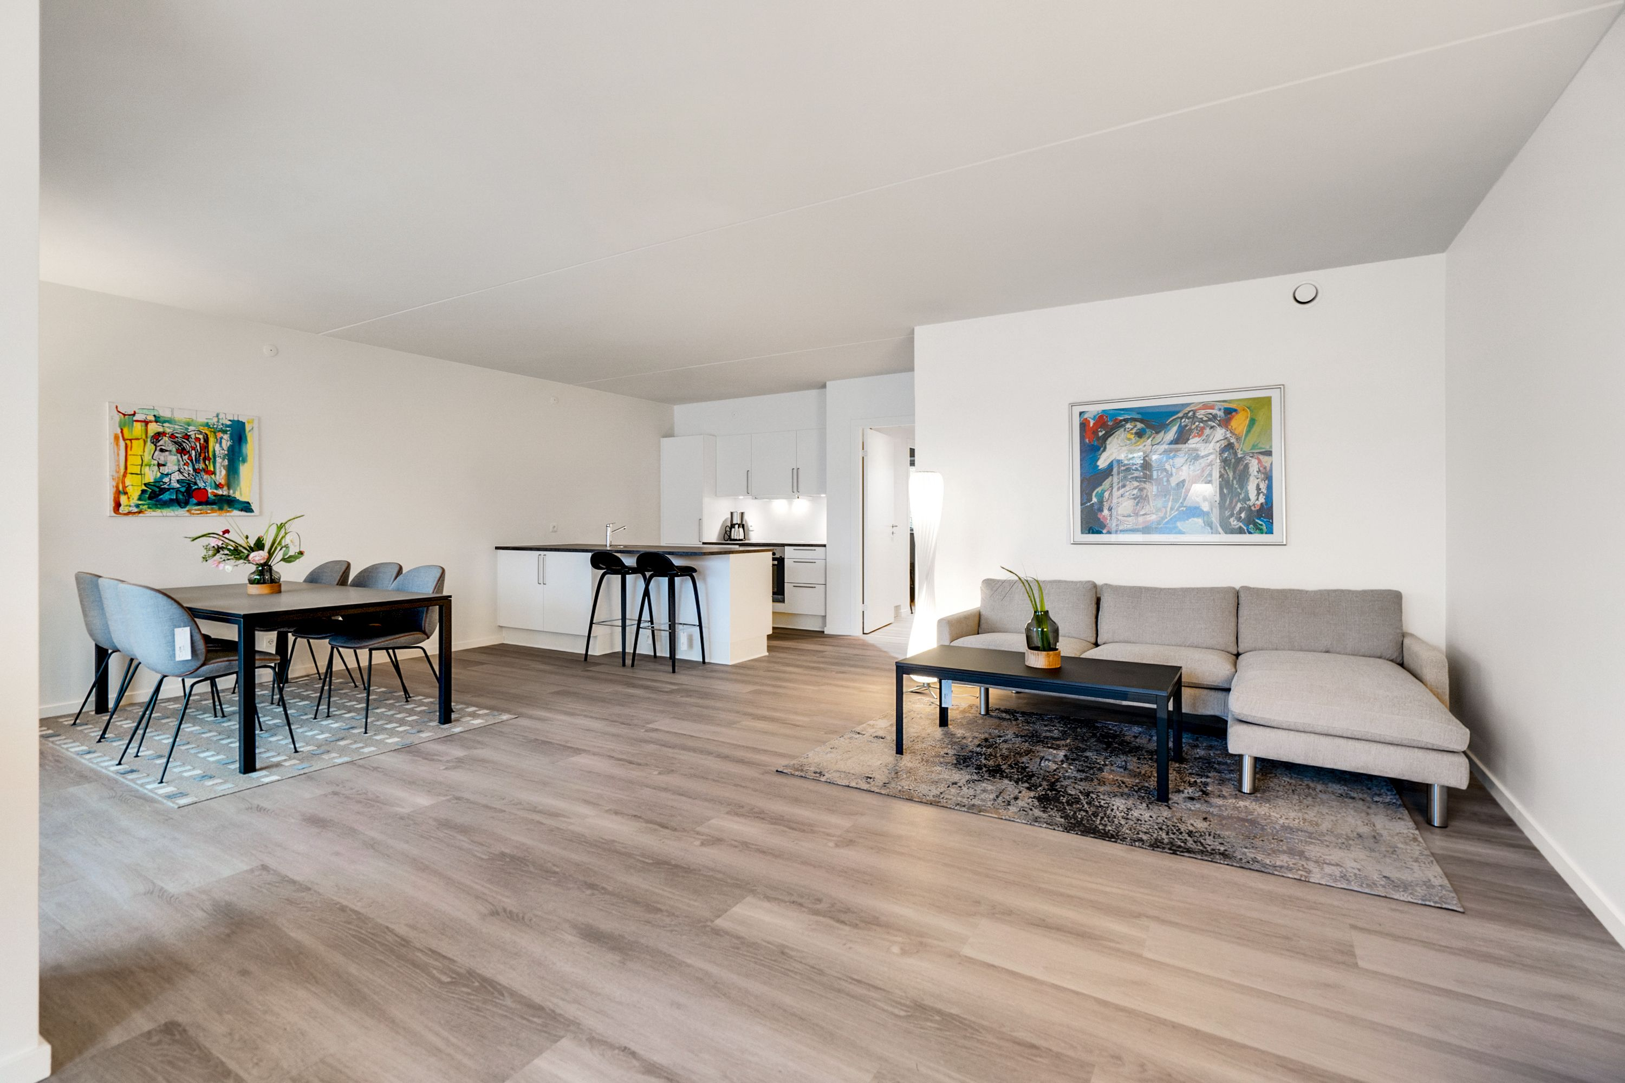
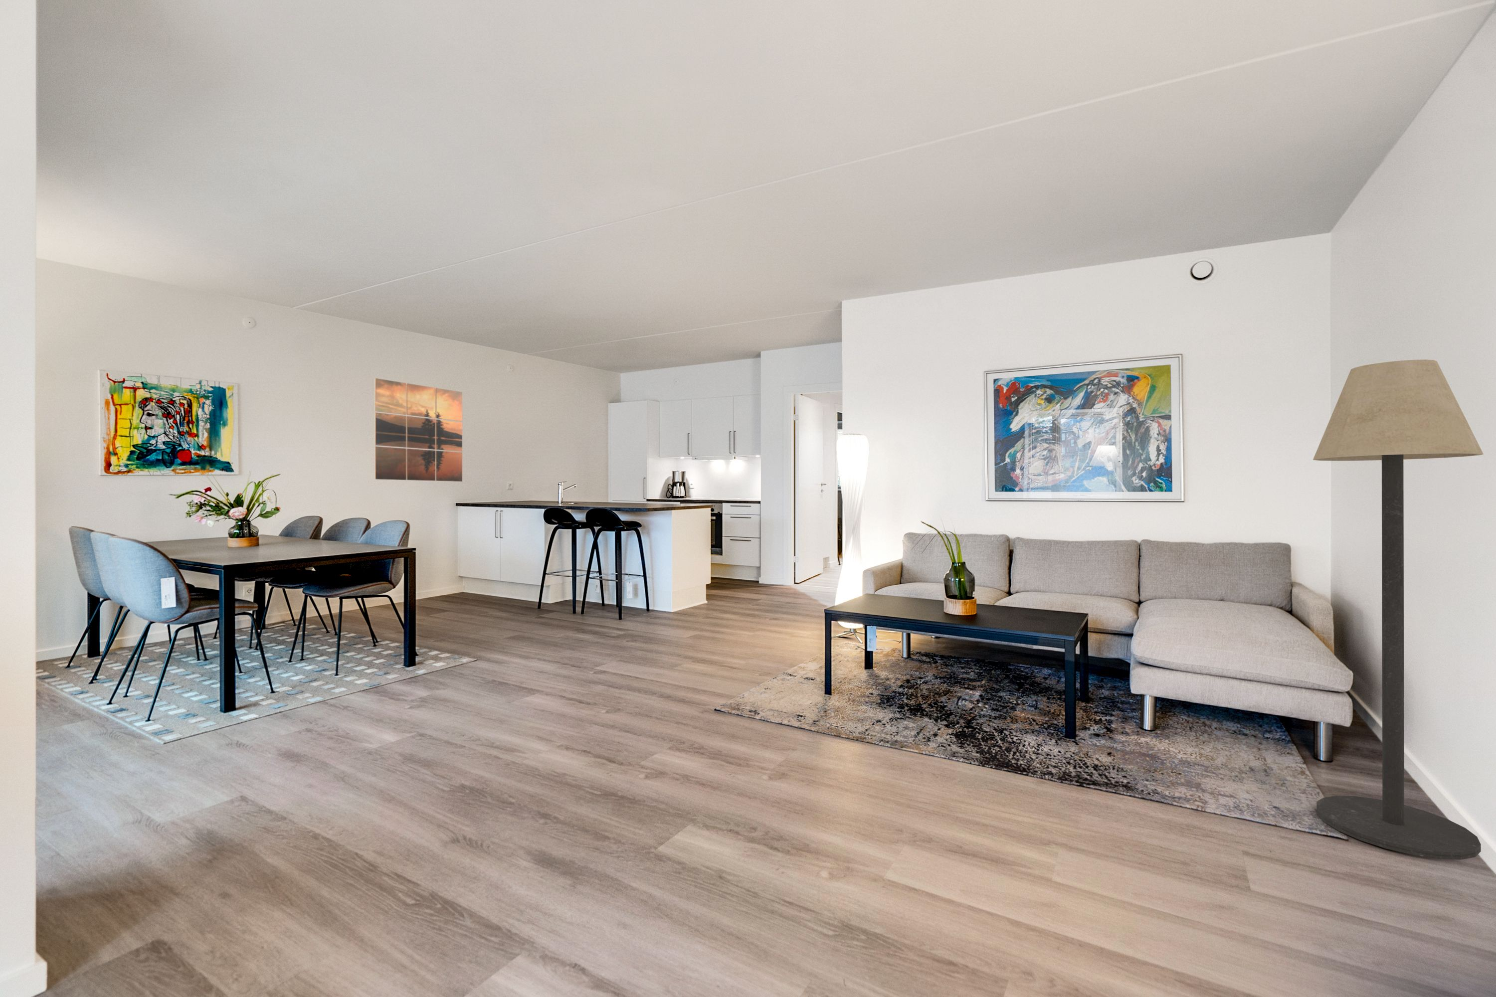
+ floor lamp [1312,359,1484,860]
+ wall art [374,378,463,482]
